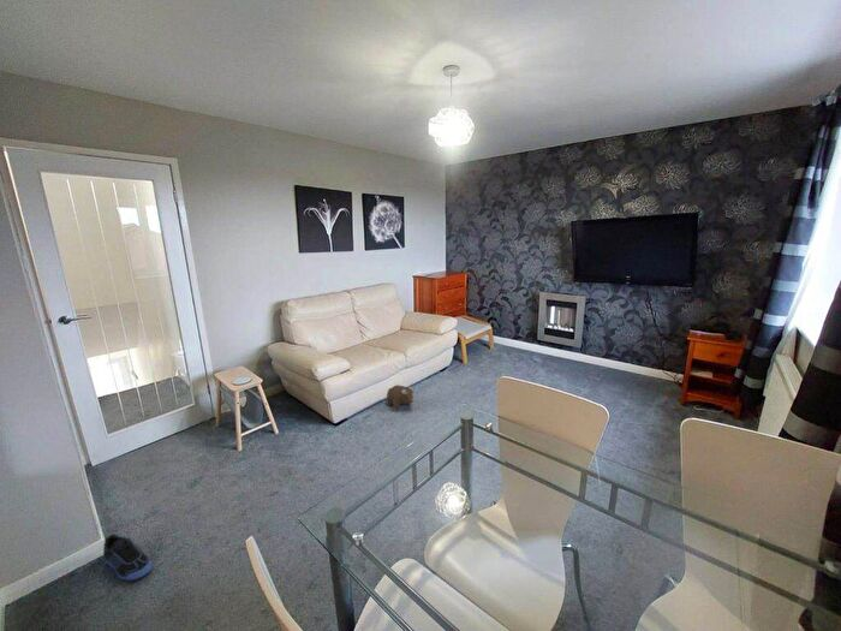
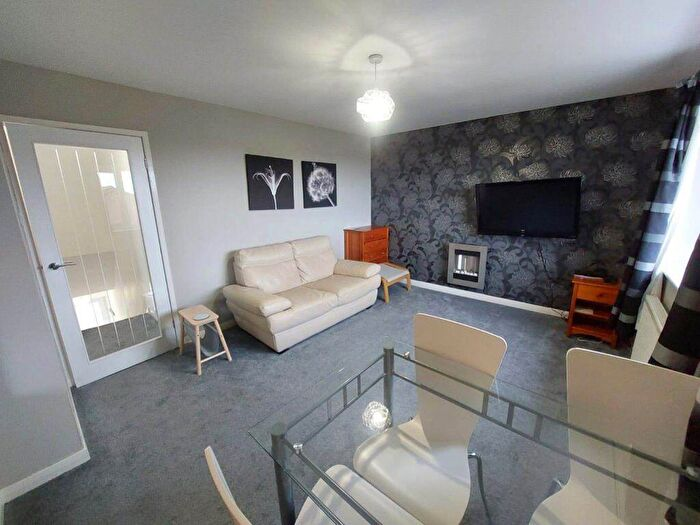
- sneaker [102,532,153,582]
- plush toy [386,383,416,411]
